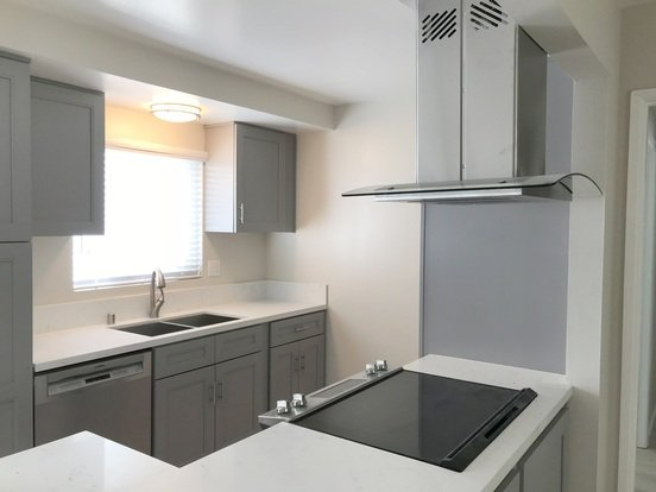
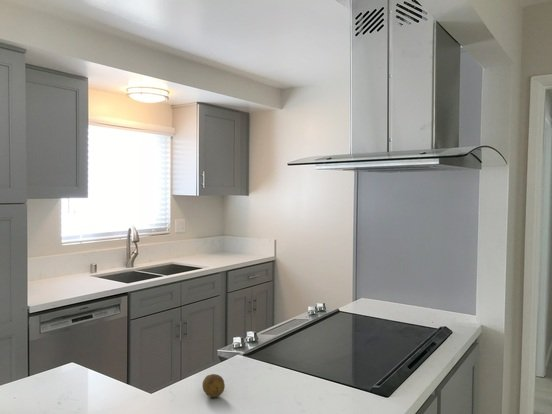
+ fruit [202,373,226,398]
